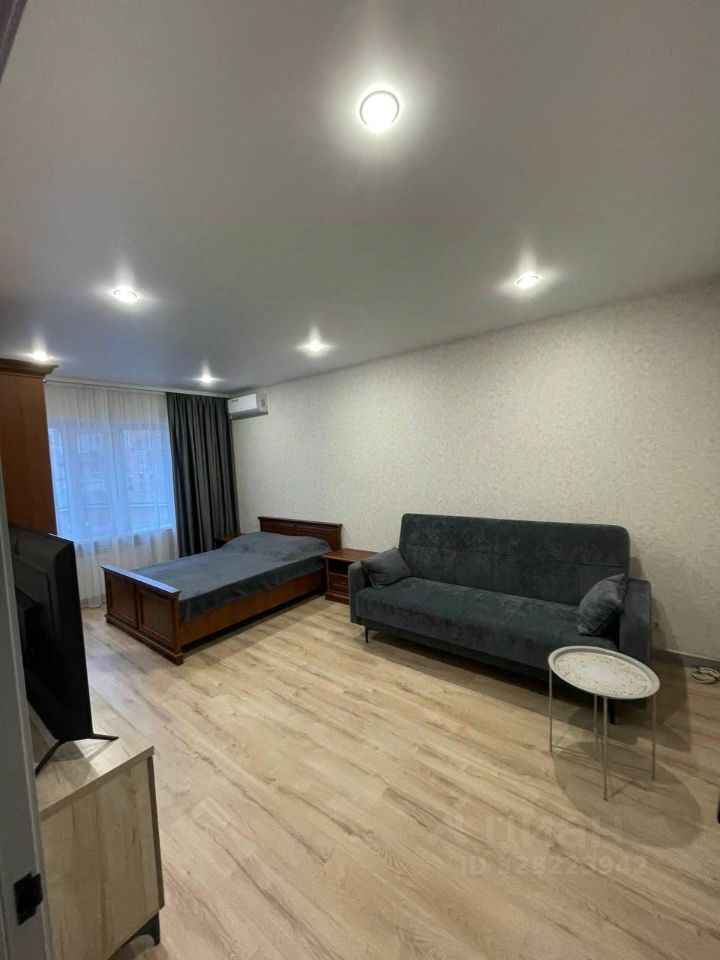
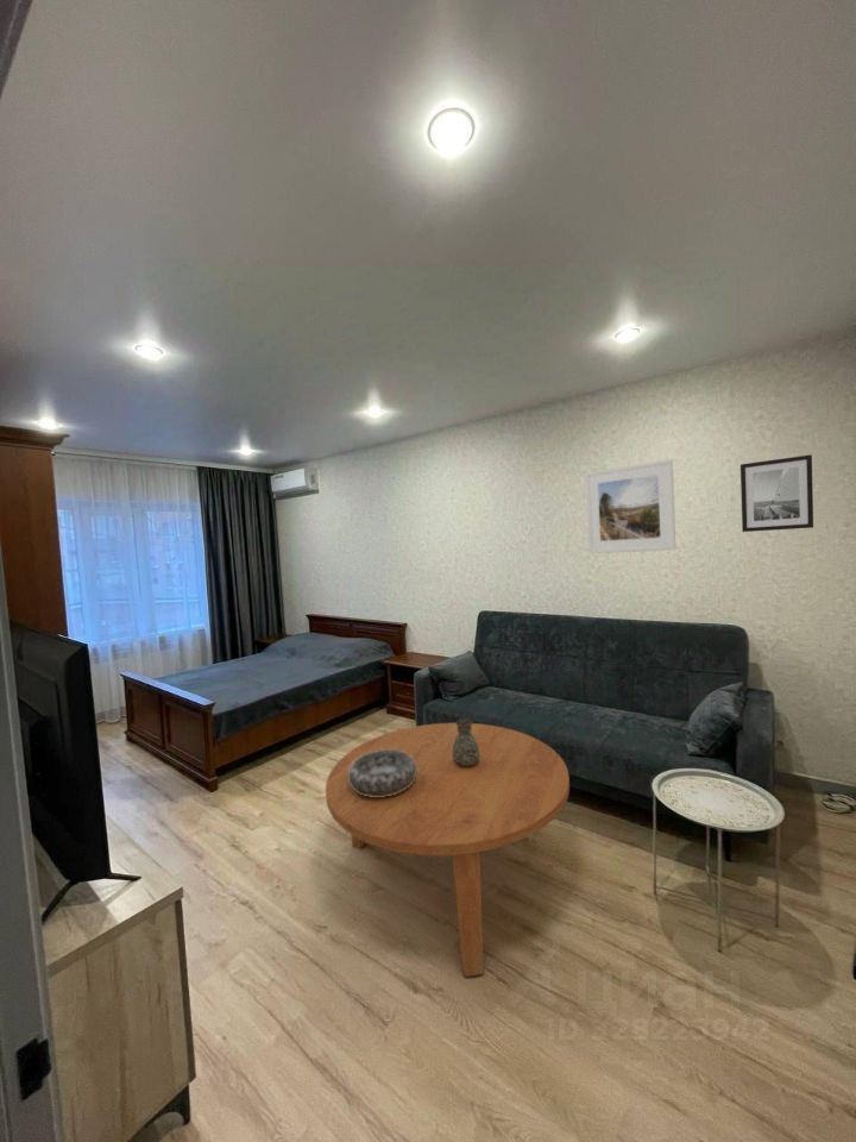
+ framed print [584,458,676,554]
+ coffee table [325,722,571,978]
+ decorative vase [453,717,479,766]
+ wall art [739,453,814,533]
+ decorative bowl [348,749,417,797]
